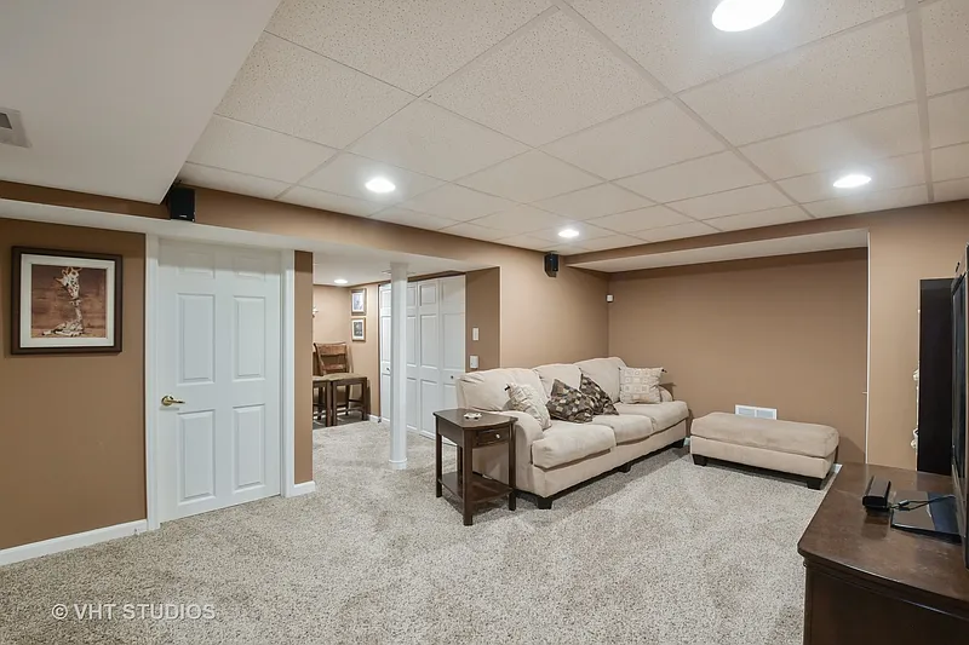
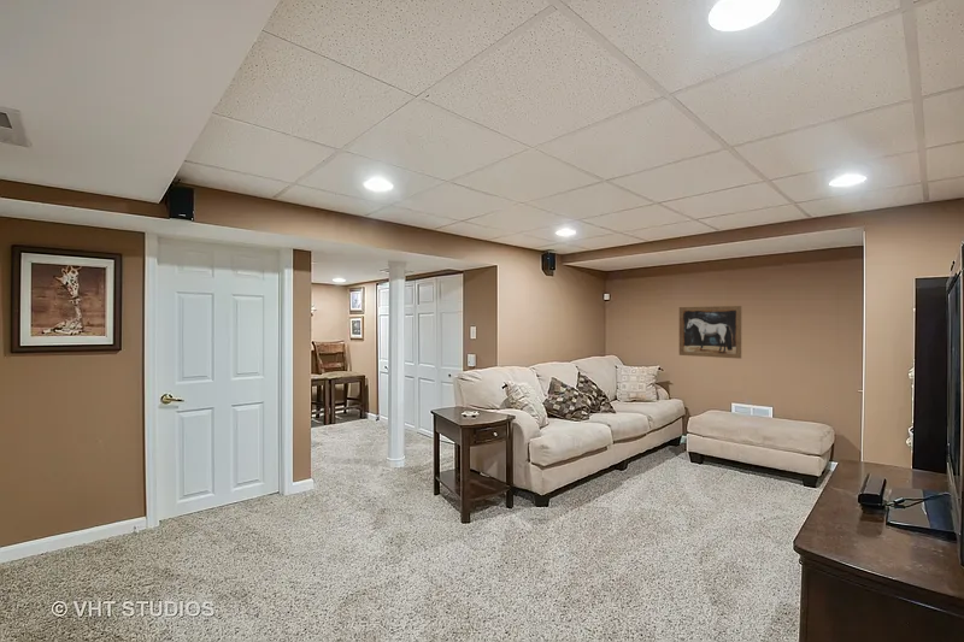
+ wall art [678,305,742,360]
